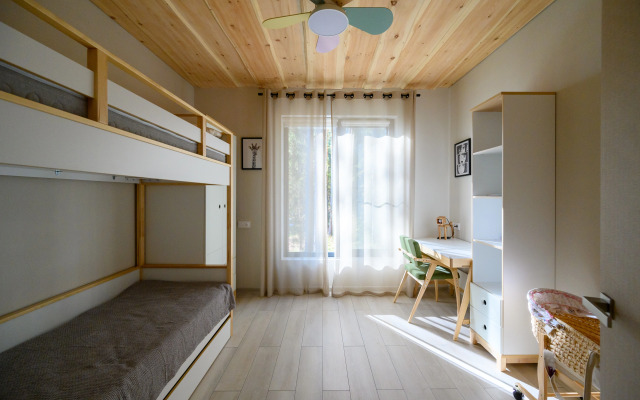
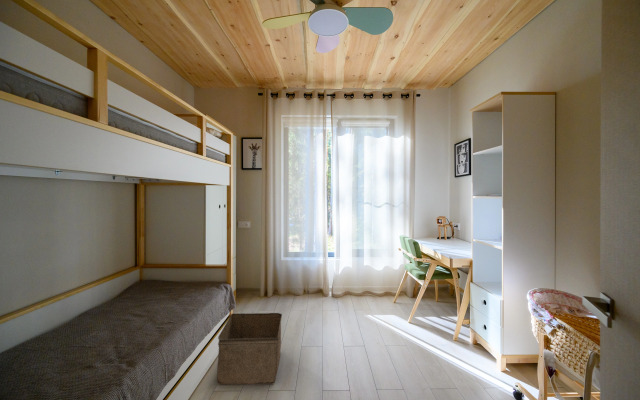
+ storage bin [216,312,283,386]
